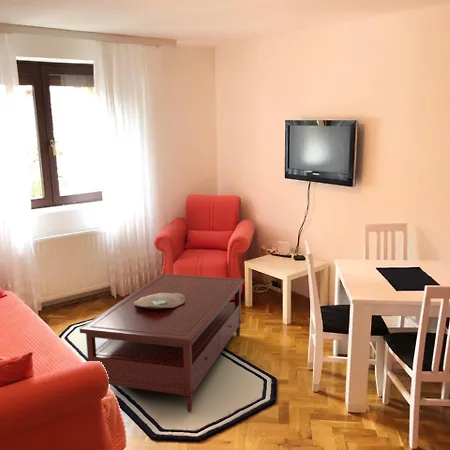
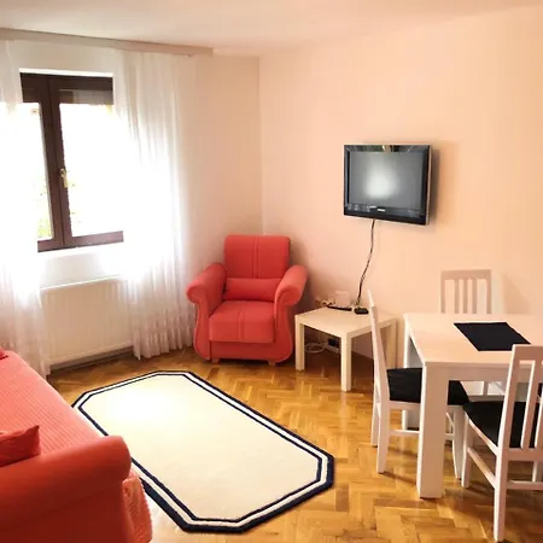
- coffee table [79,273,245,413]
- decorative bowl [133,293,185,309]
